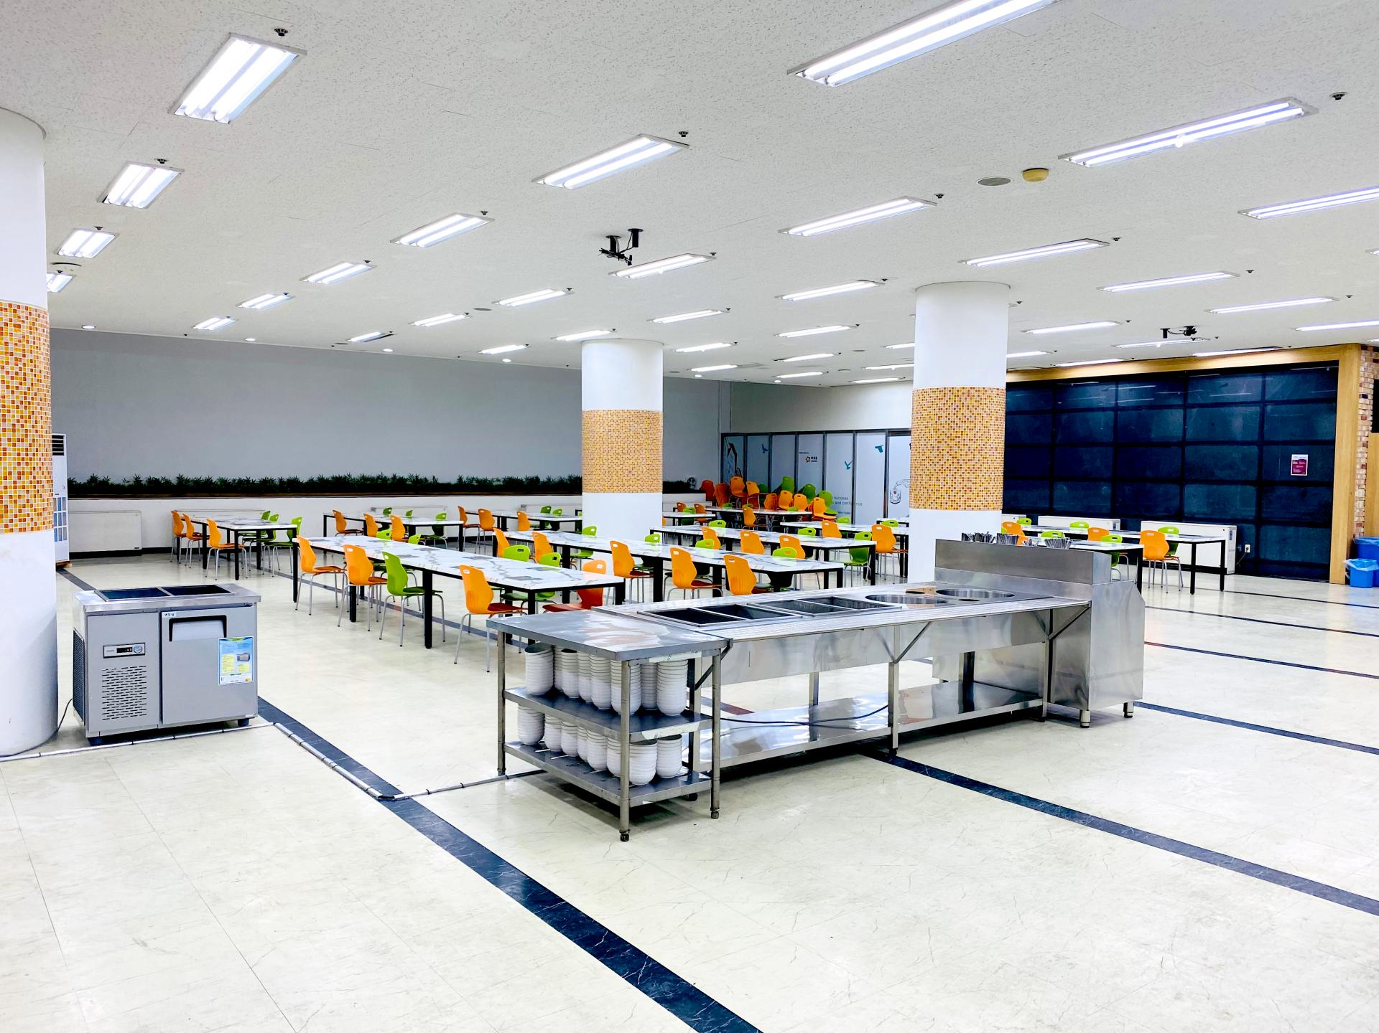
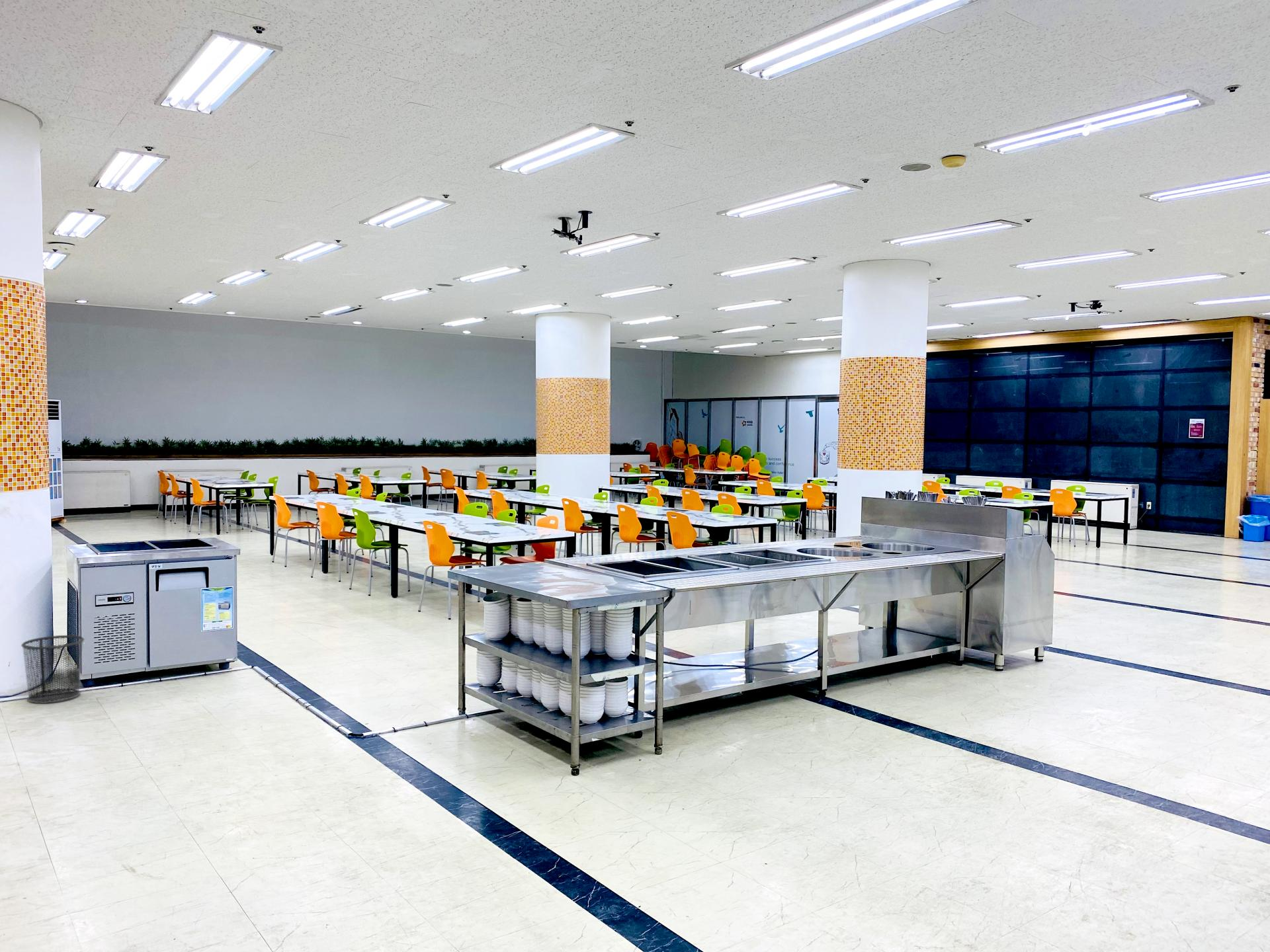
+ waste bin [21,635,85,704]
